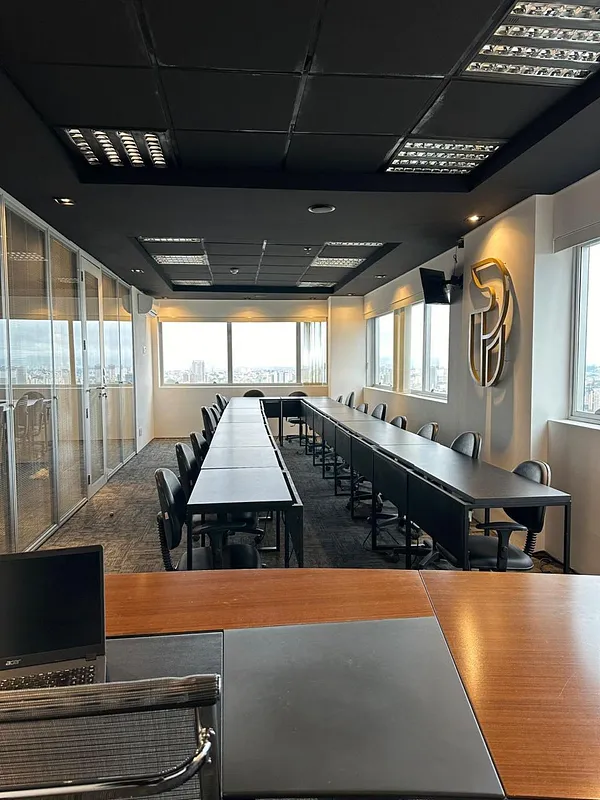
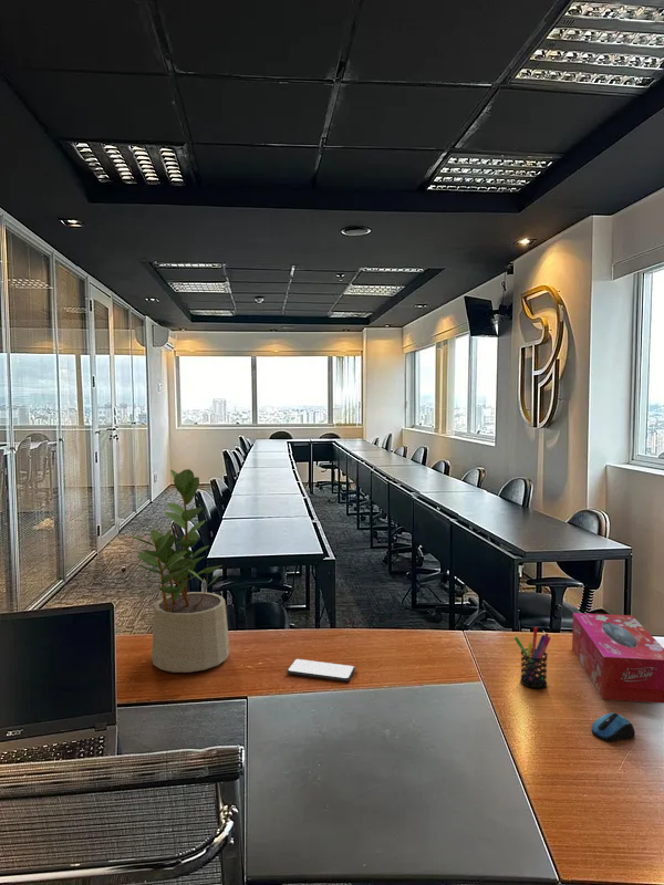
+ potted plant [129,468,231,674]
+ computer mouse [591,711,636,742]
+ smartphone [287,658,356,683]
+ tissue box [571,612,664,705]
+ pen holder [513,626,552,689]
